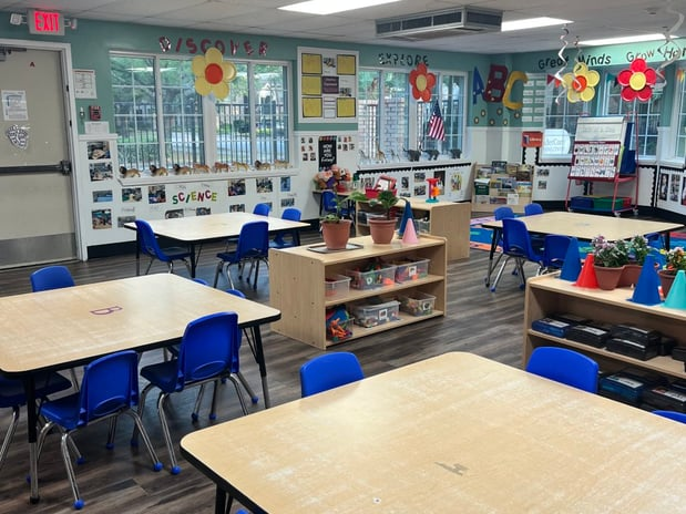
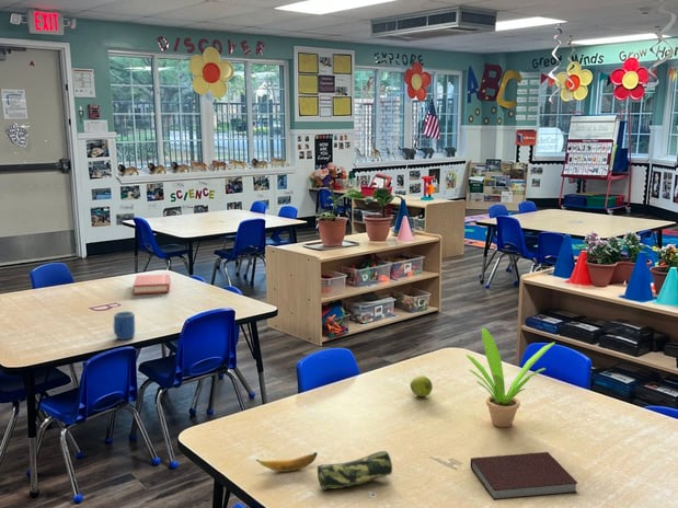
+ mug [113,310,136,342]
+ notebook [470,451,579,501]
+ pencil case [314,450,393,492]
+ hardback book [133,273,171,296]
+ apple [410,374,434,397]
+ potted plant [464,327,556,428]
+ banana [255,451,319,473]
